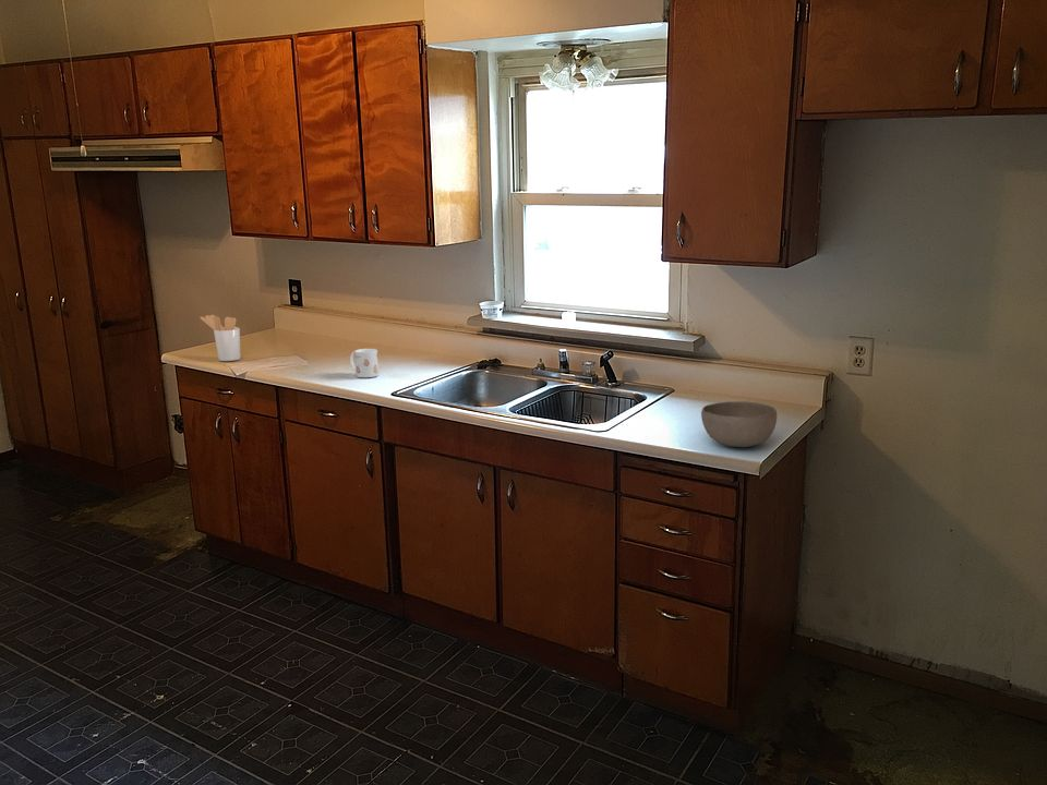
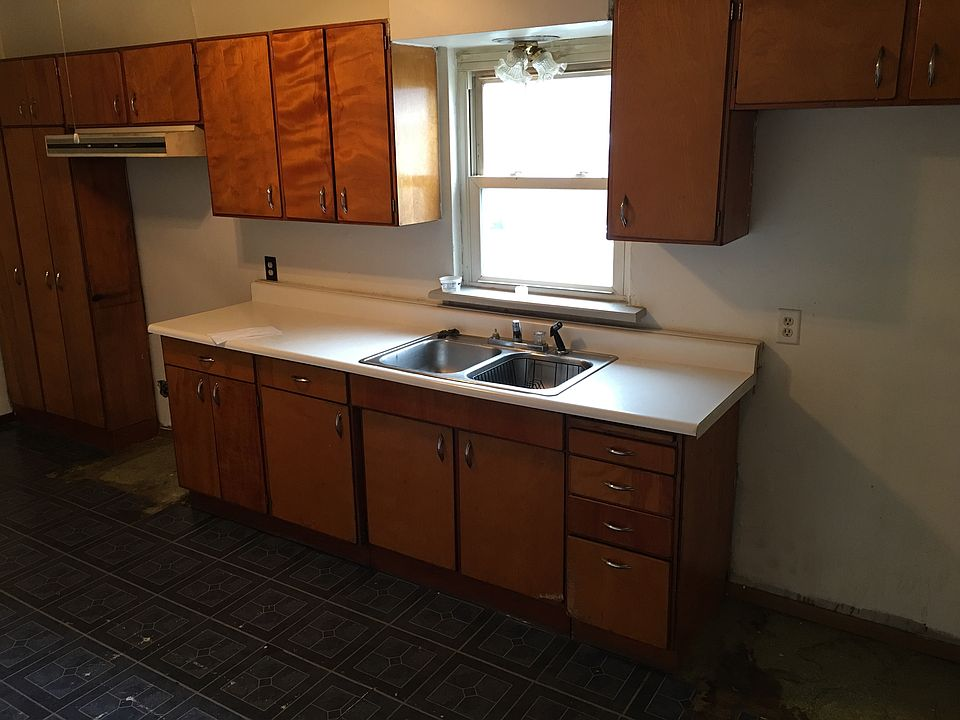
- bowl [700,400,778,448]
- utensil holder [200,314,241,362]
- mug [349,348,380,378]
